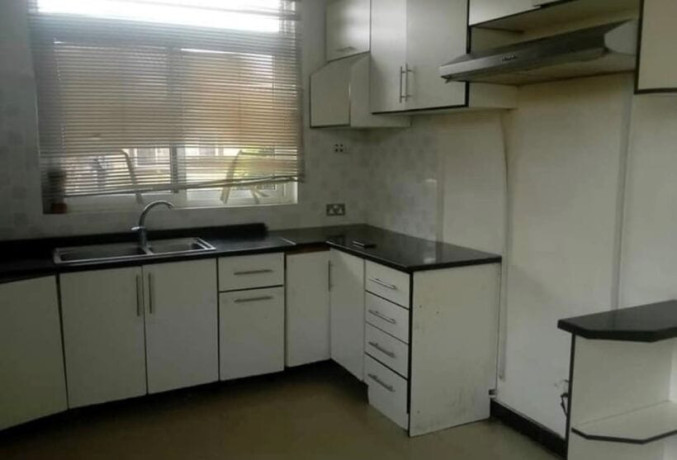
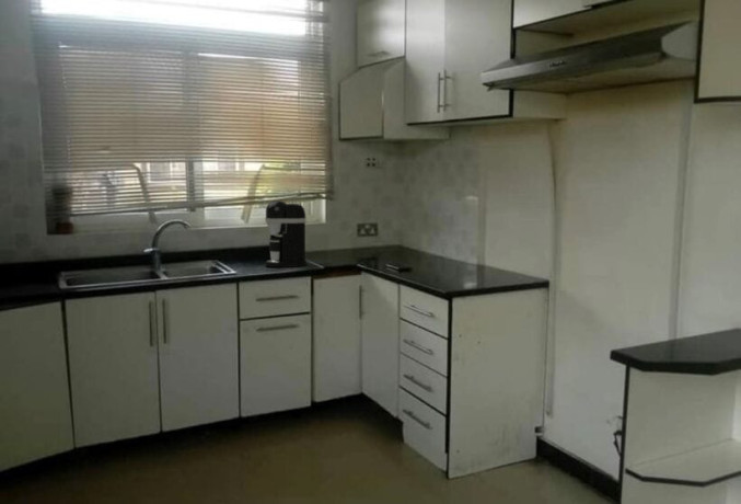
+ coffee maker [264,199,308,268]
